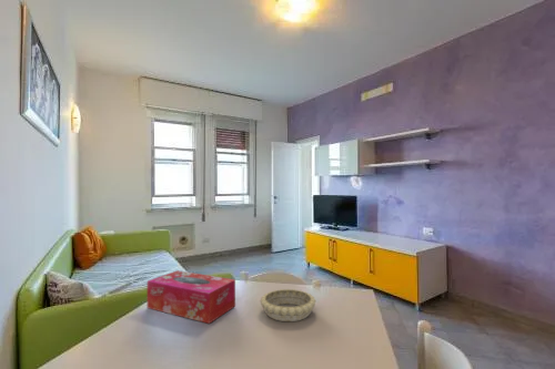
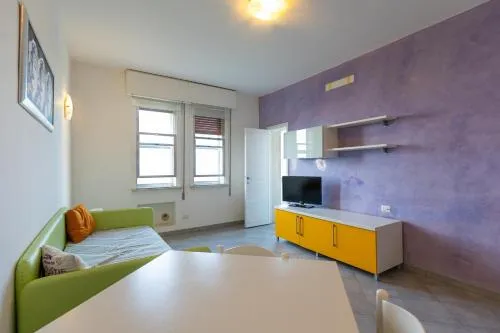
- decorative bowl [259,288,316,322]
- tissue box [147,269,236,325]
